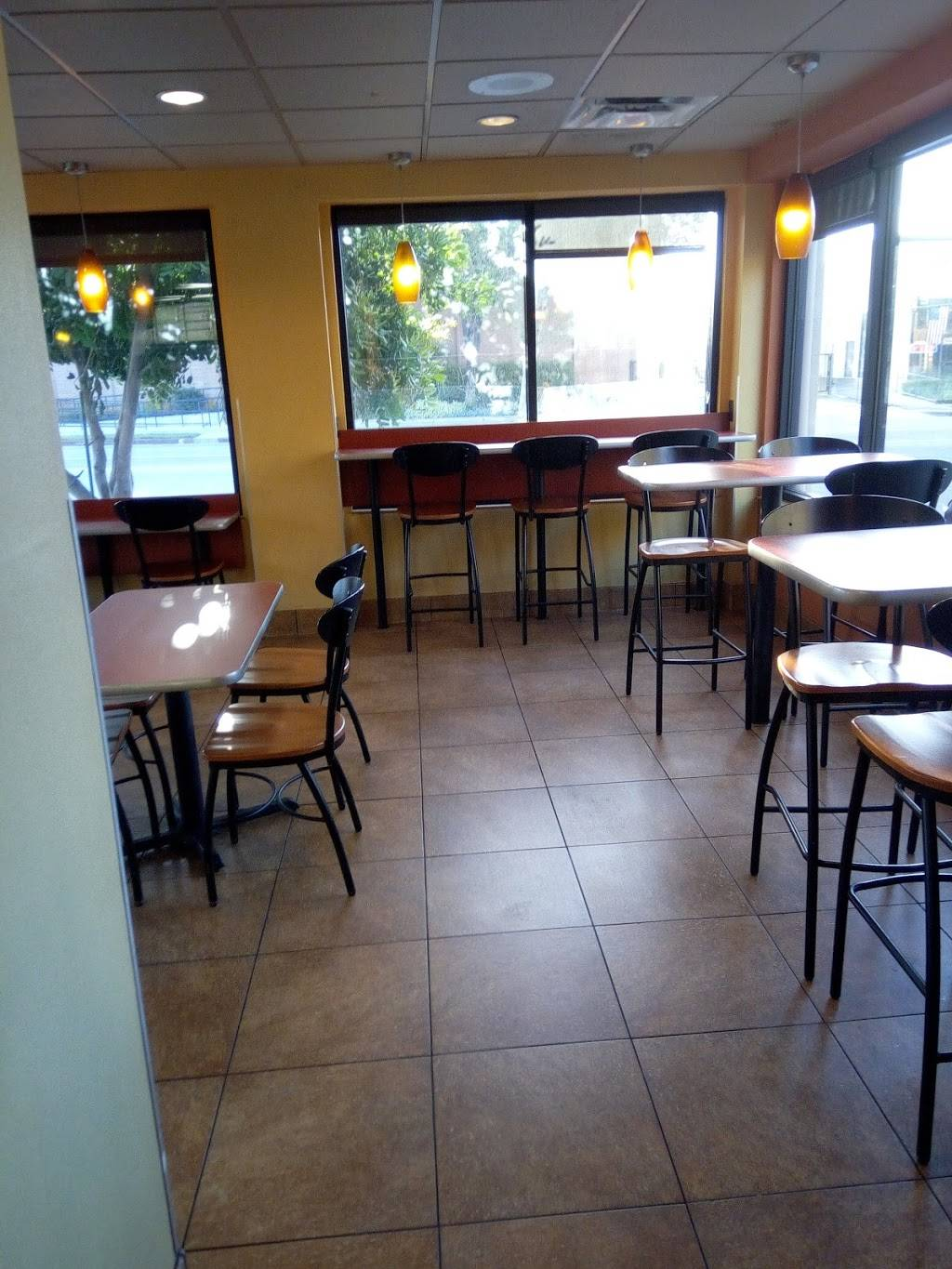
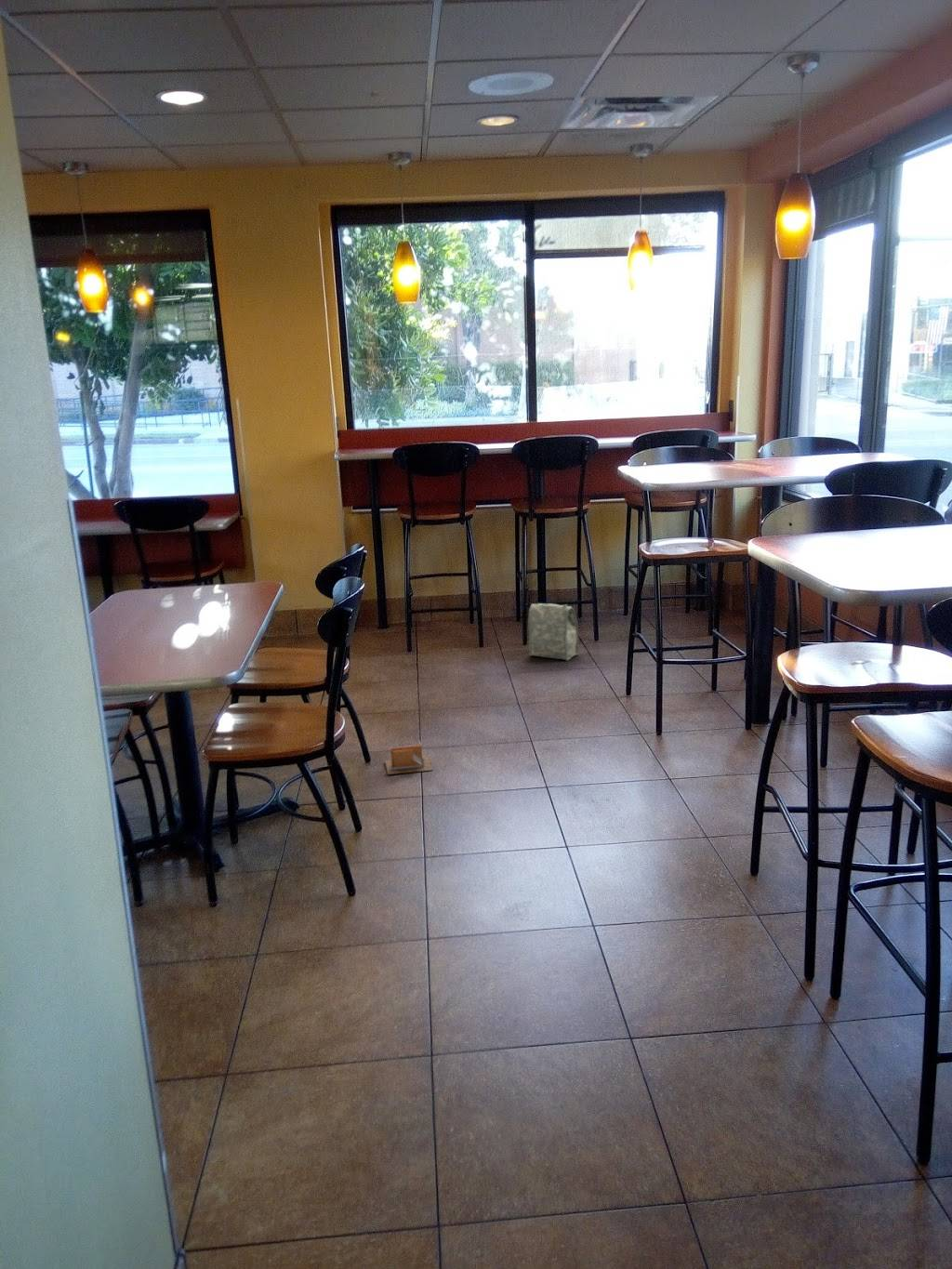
+ cardboard box [384,740,433,775]
+ bag [527,602,579,662]
